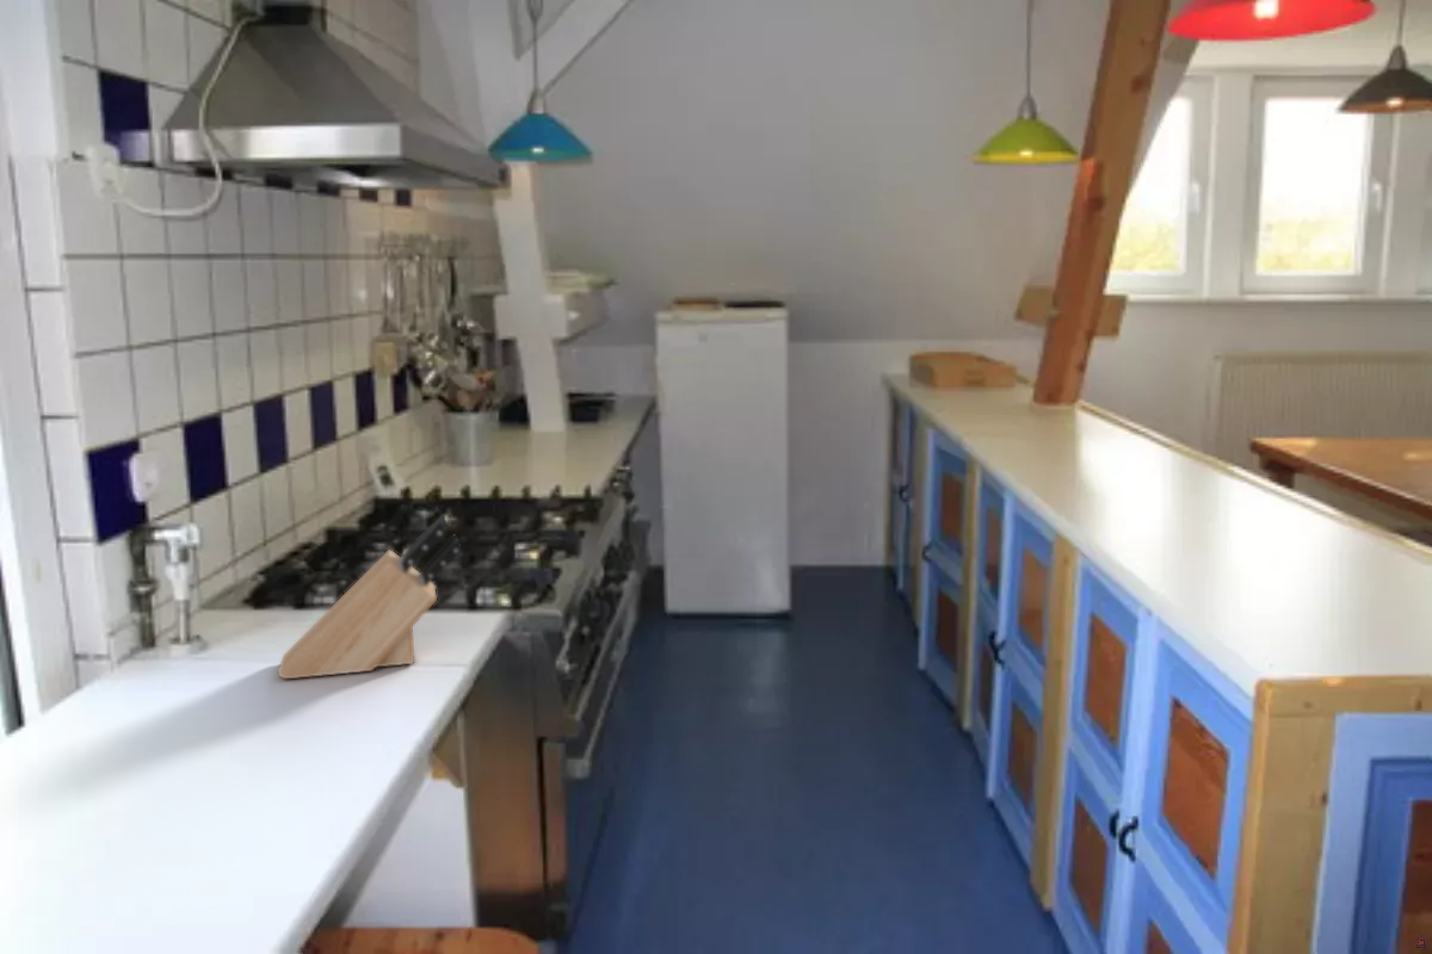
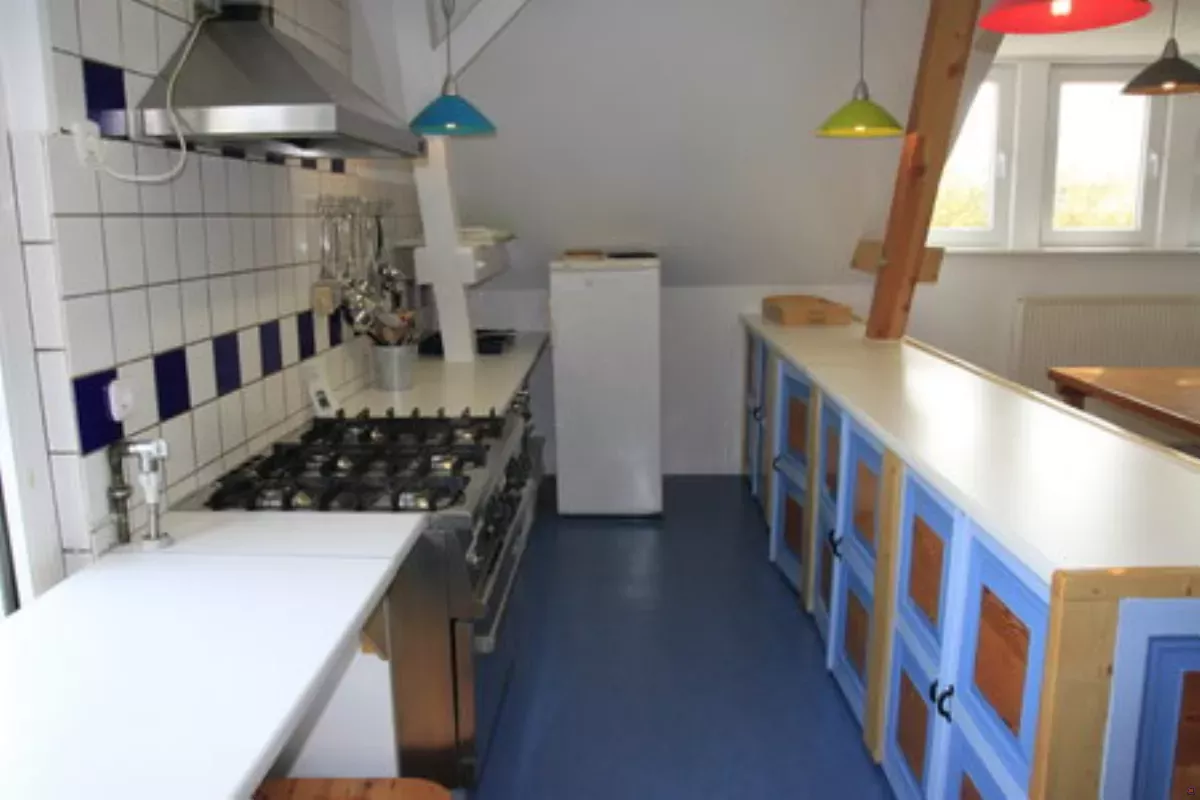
- knife block [277,513,462,680]
